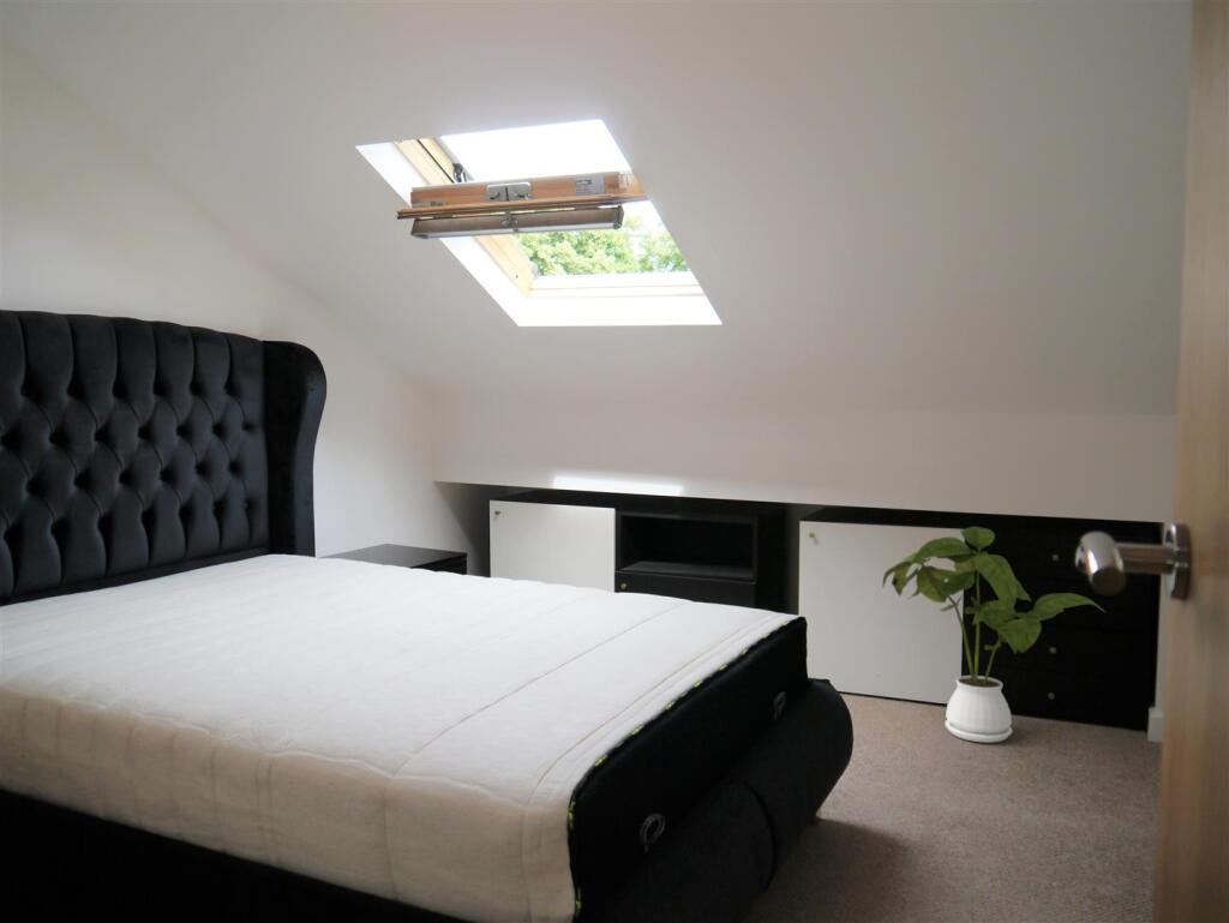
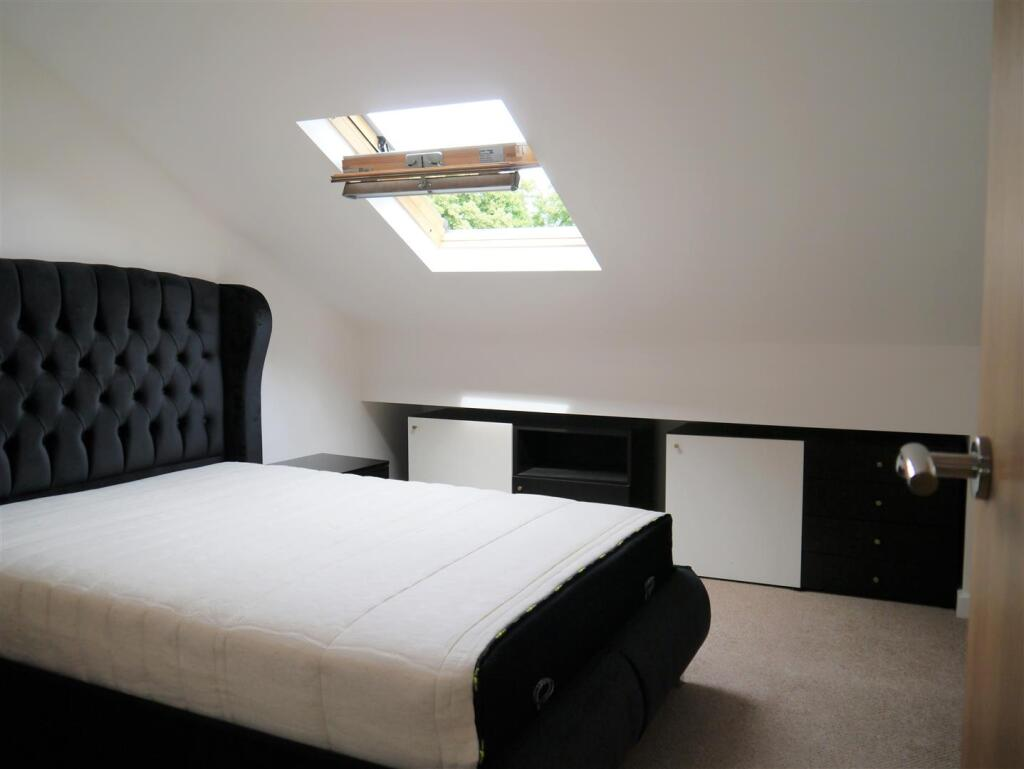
- house plant [881,526,1107,744]
